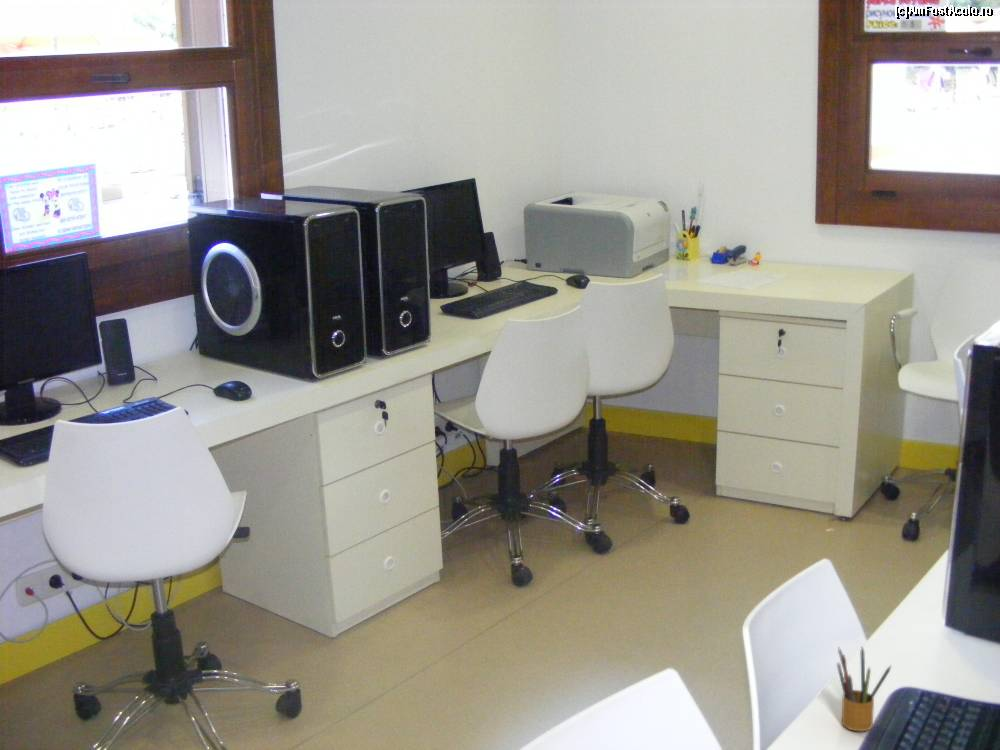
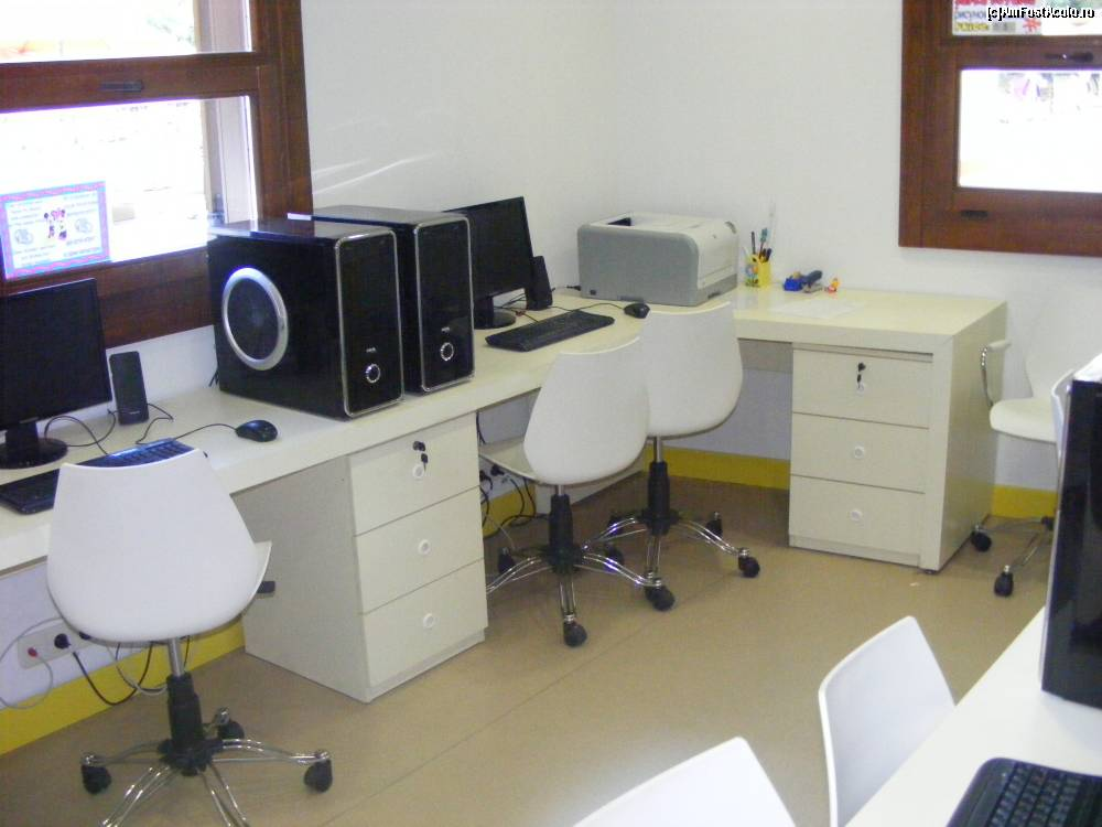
- pencil box [836,645,892,733]
